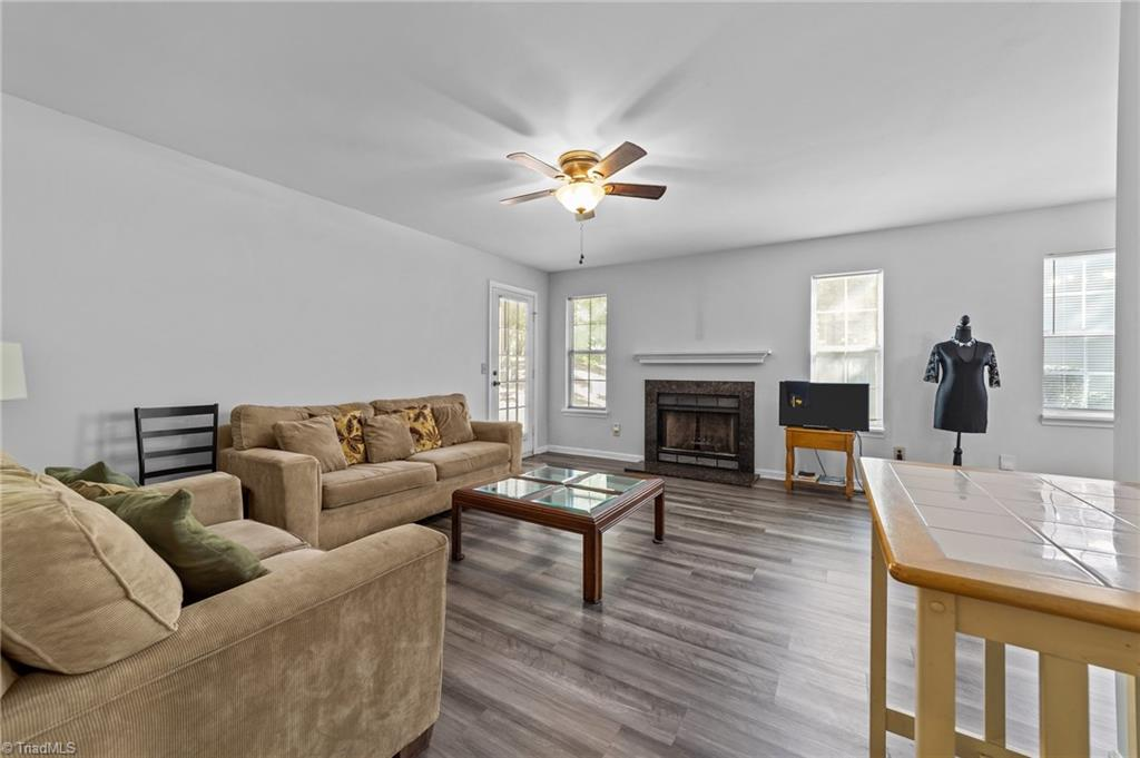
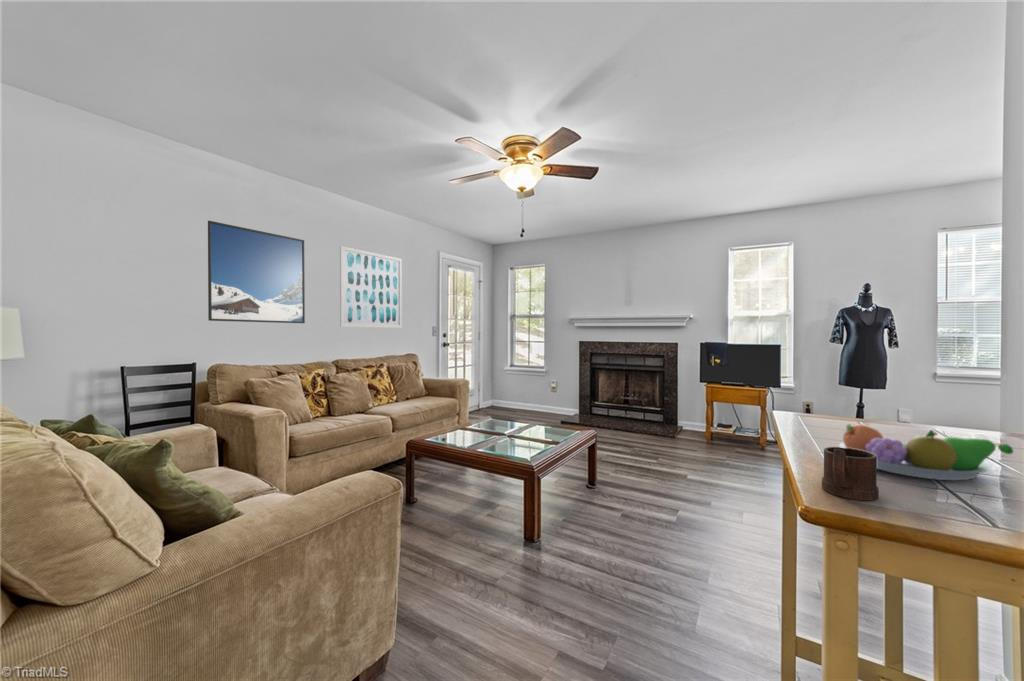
+ wall art [339,245,403,329]
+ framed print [207,220,306,324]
+ mug [821,446,880,501]
+ fruit bowl [838,422,1014,481]
